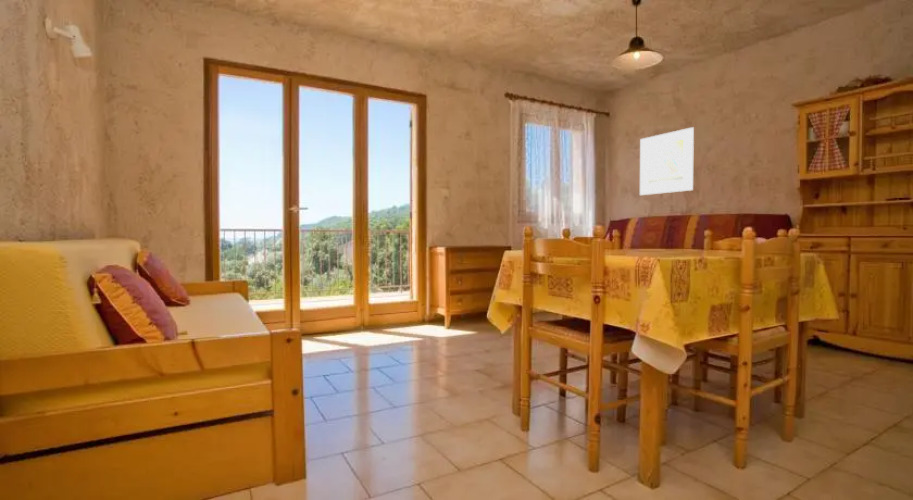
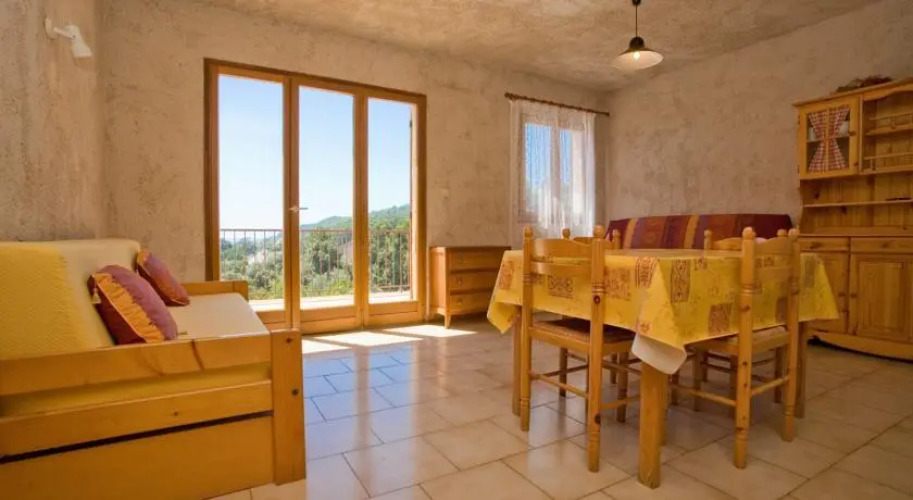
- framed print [639,126,695,196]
